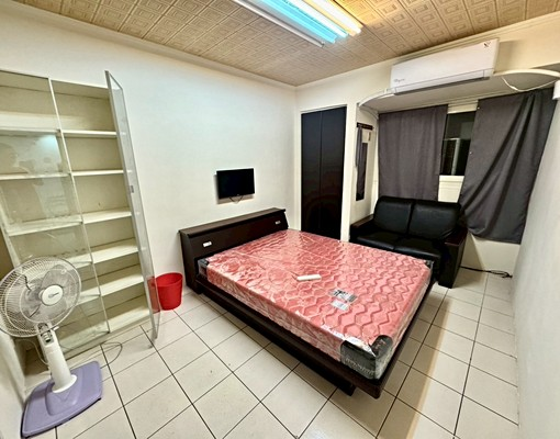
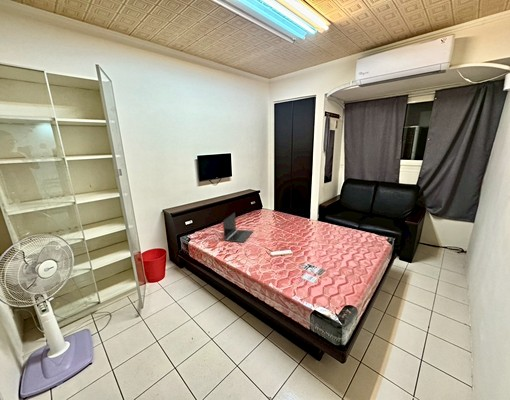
+ laptop [222,212,254,243]
